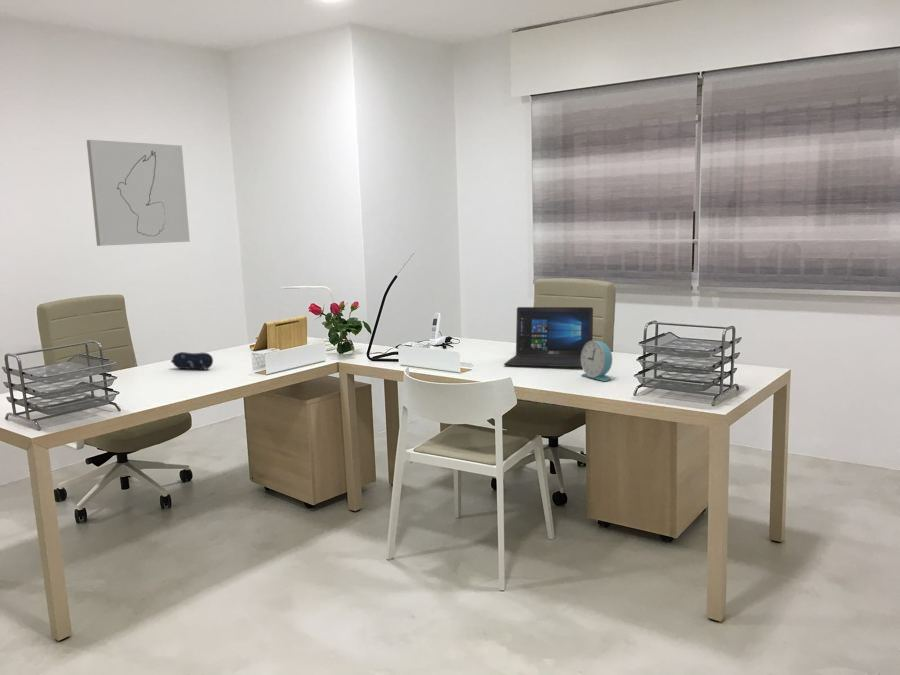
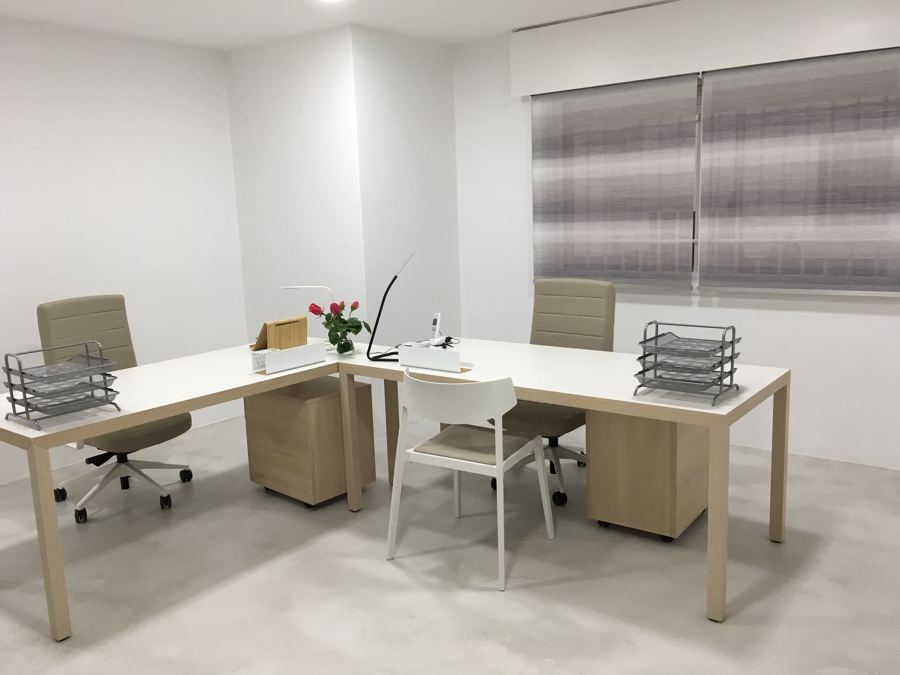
- pencil case [170,351,214,371]
- wall art [86,139,191,247]
- alarm clock [580,340,613,382]
- laptop [503,306,594,368]
